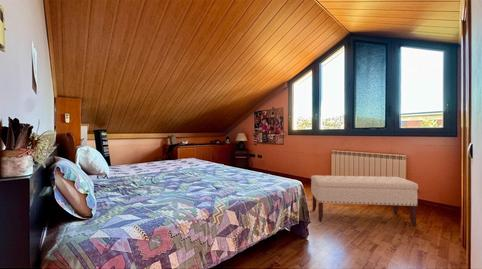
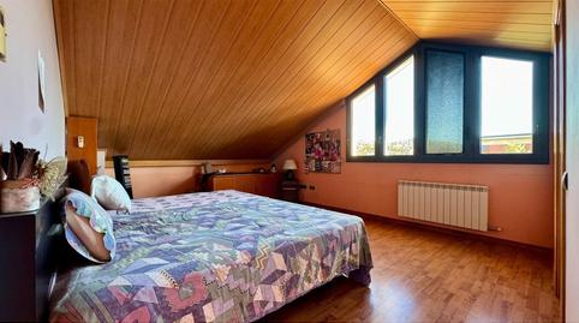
- bench [310,174,419,227]
